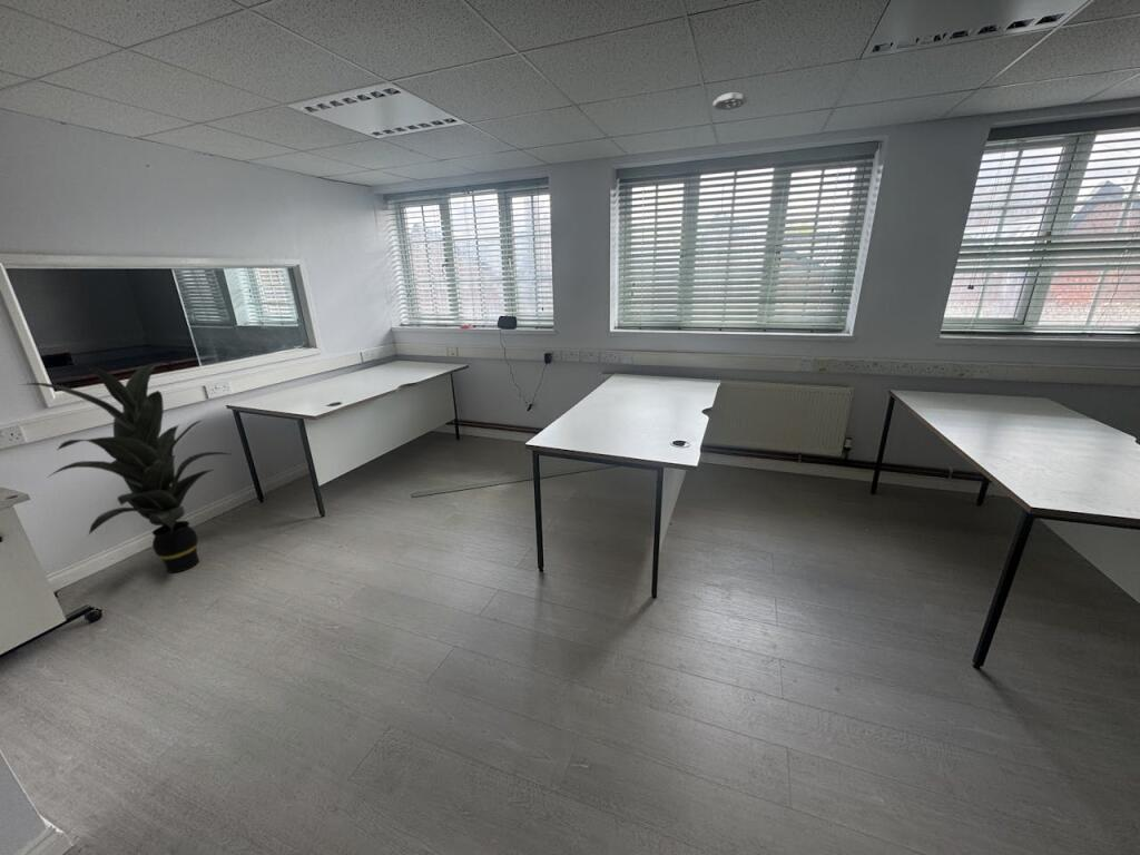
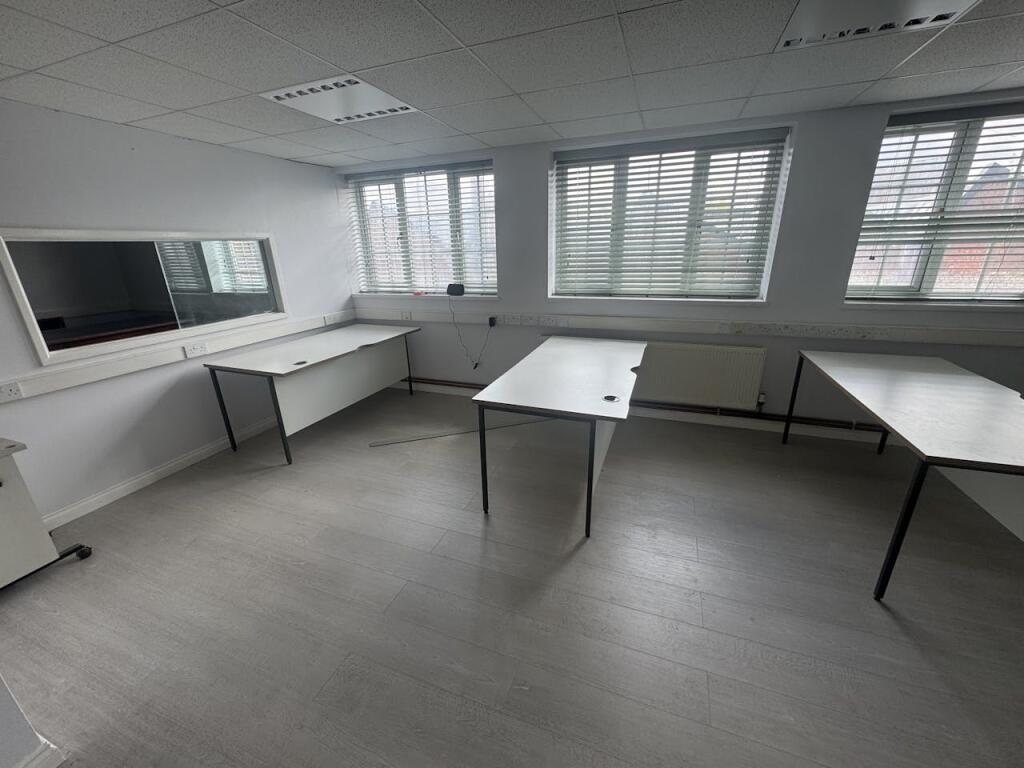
- smoke detector [711,91,748,111]
- indoor plant [20,360,232,573]
